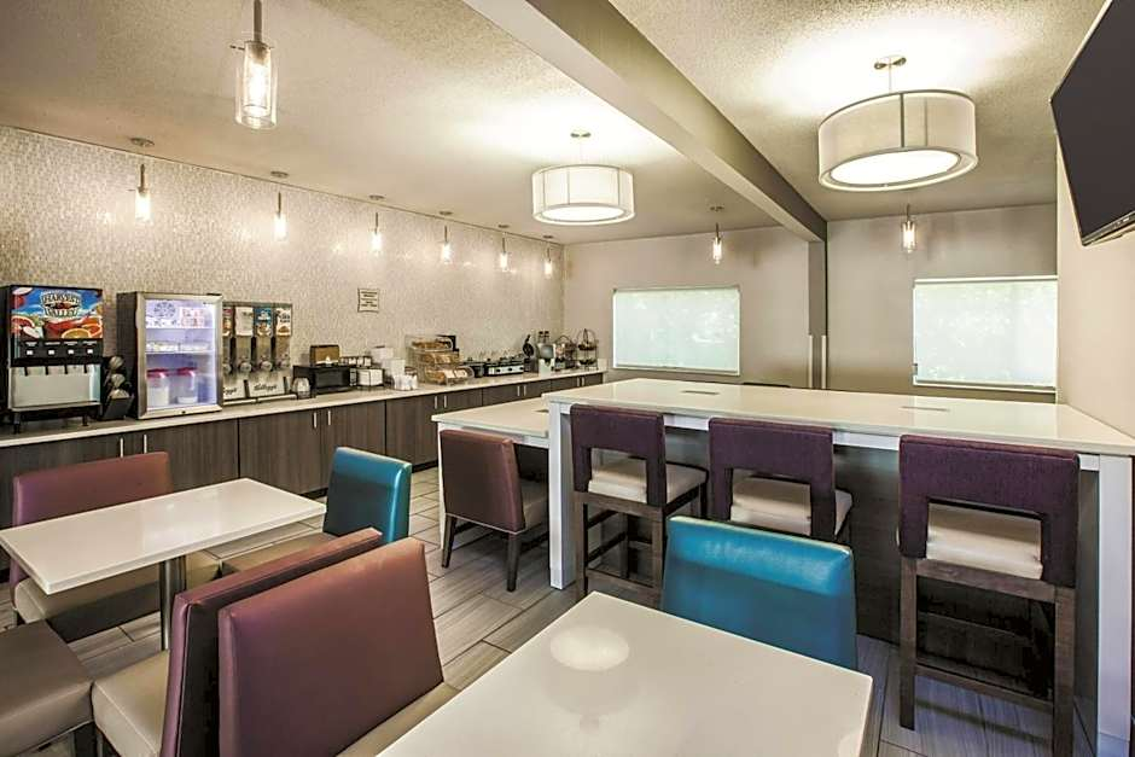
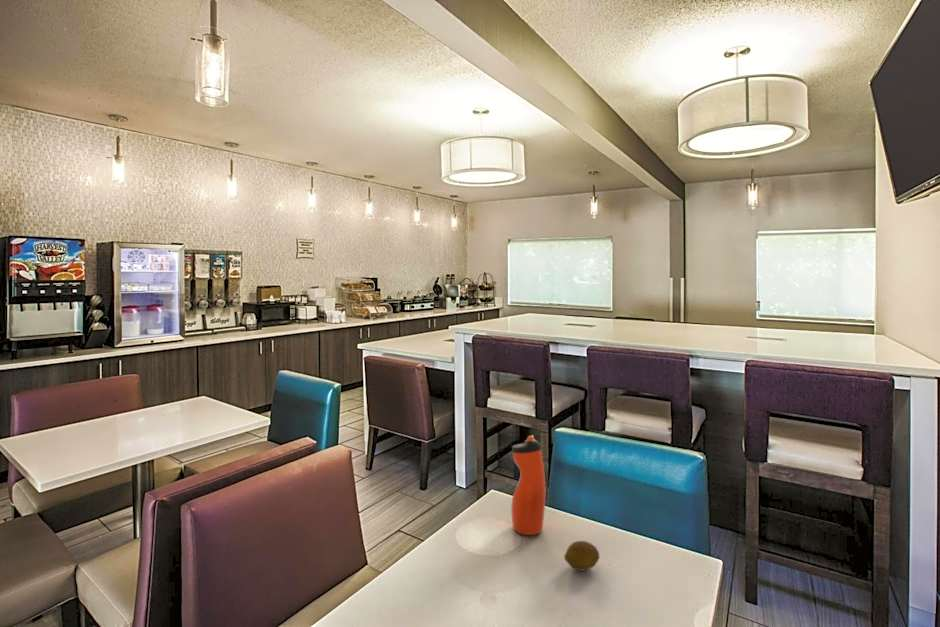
+ fruit [563,540,601,572]
+ water bottle [510,434,547,536]
